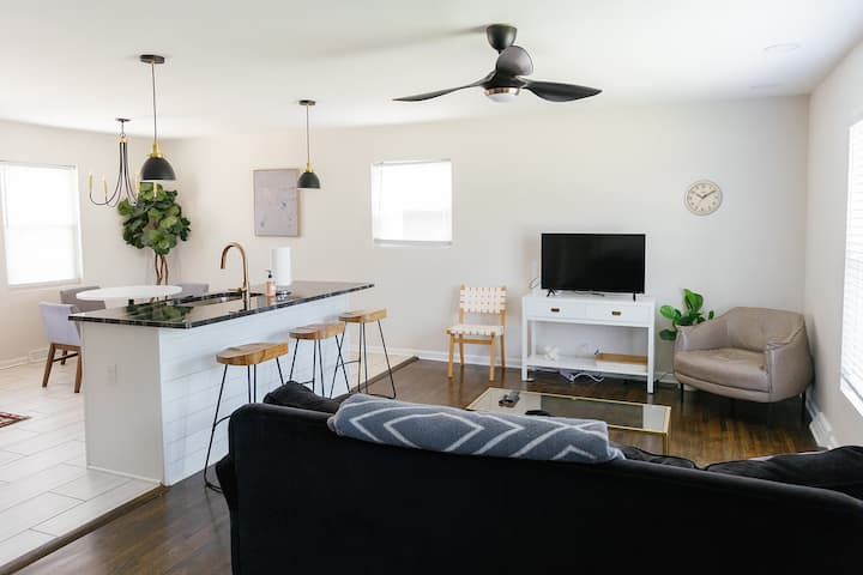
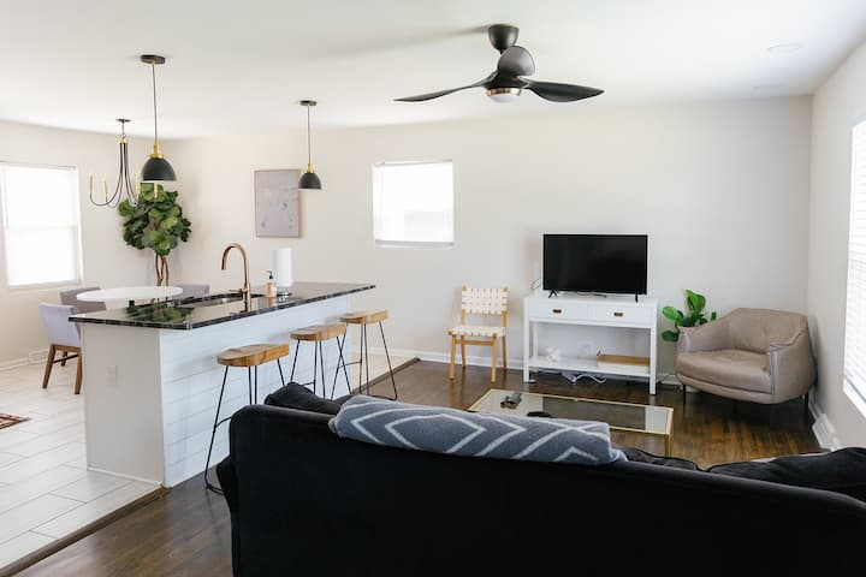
- wall clock [683,178,724,217]
